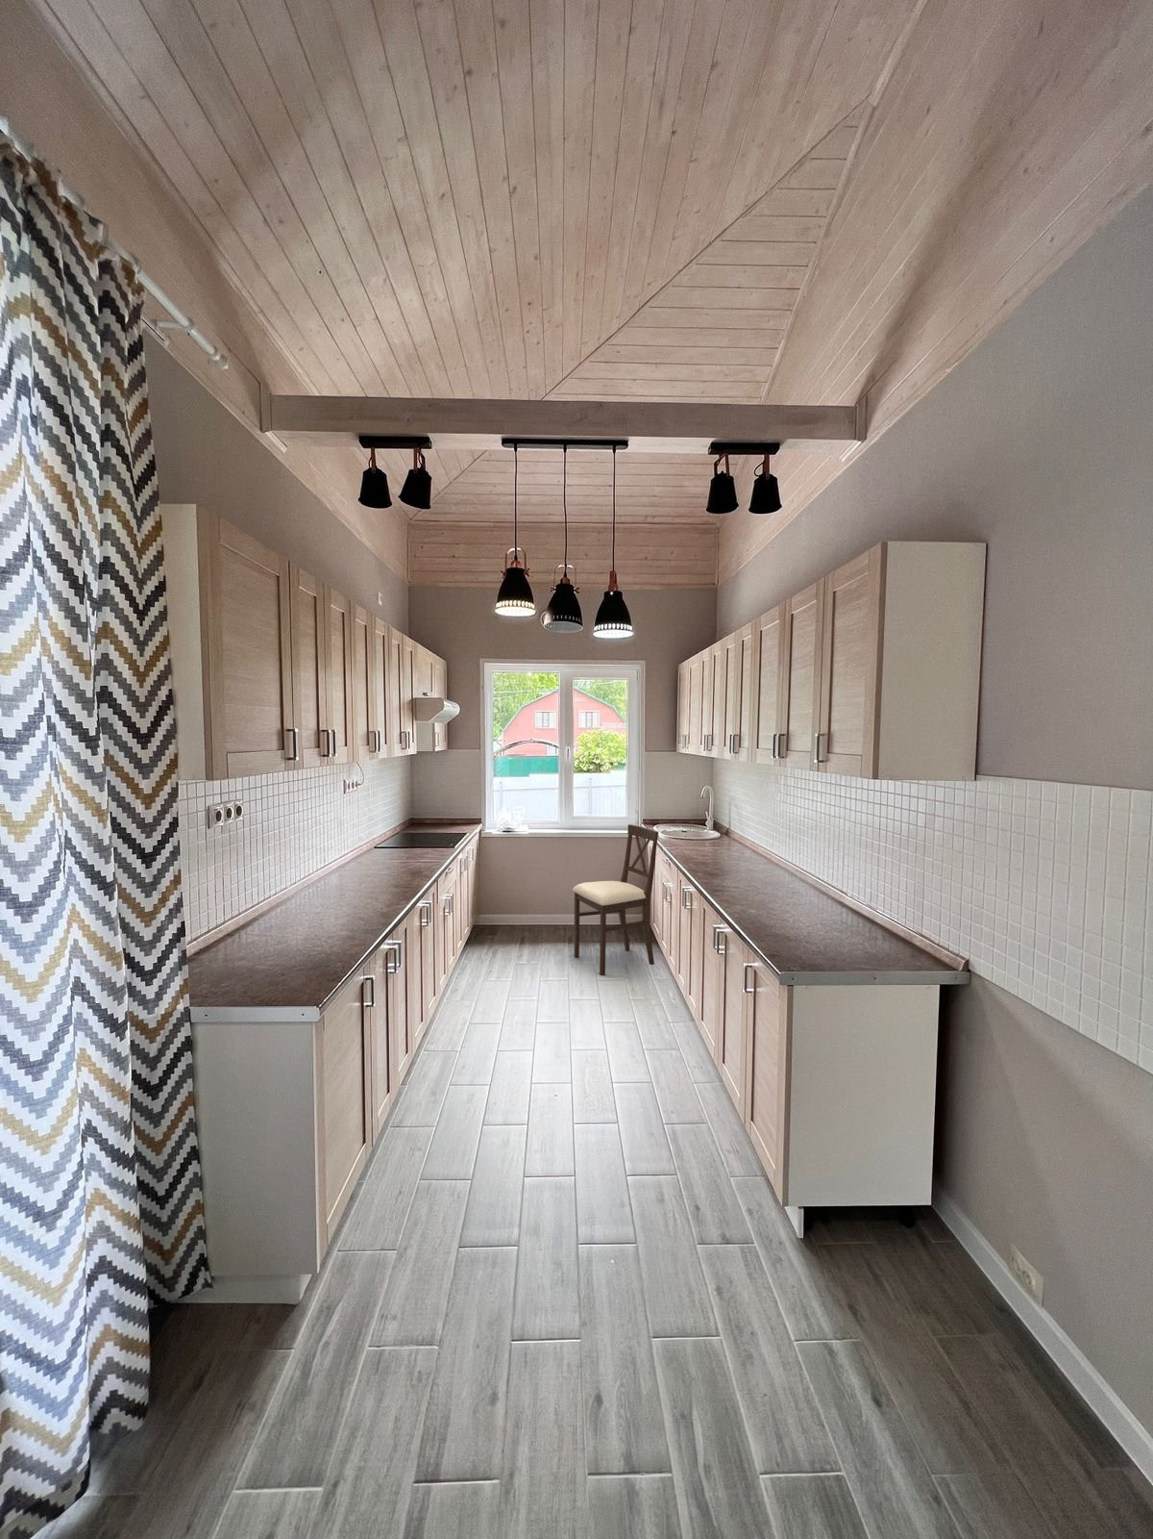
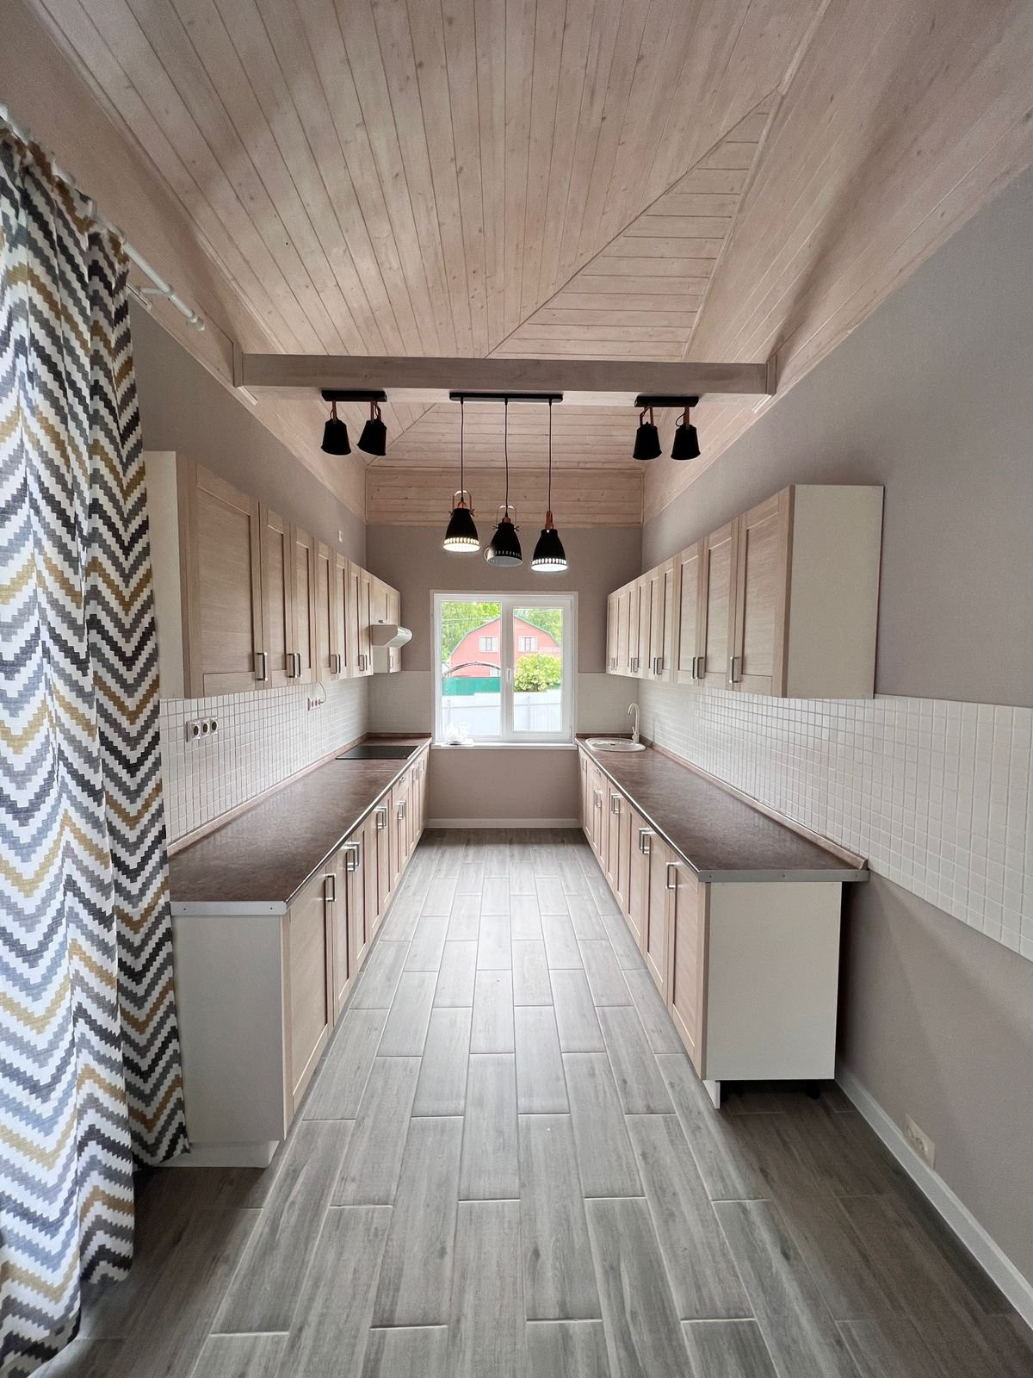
- chair [572,823,659,977]
